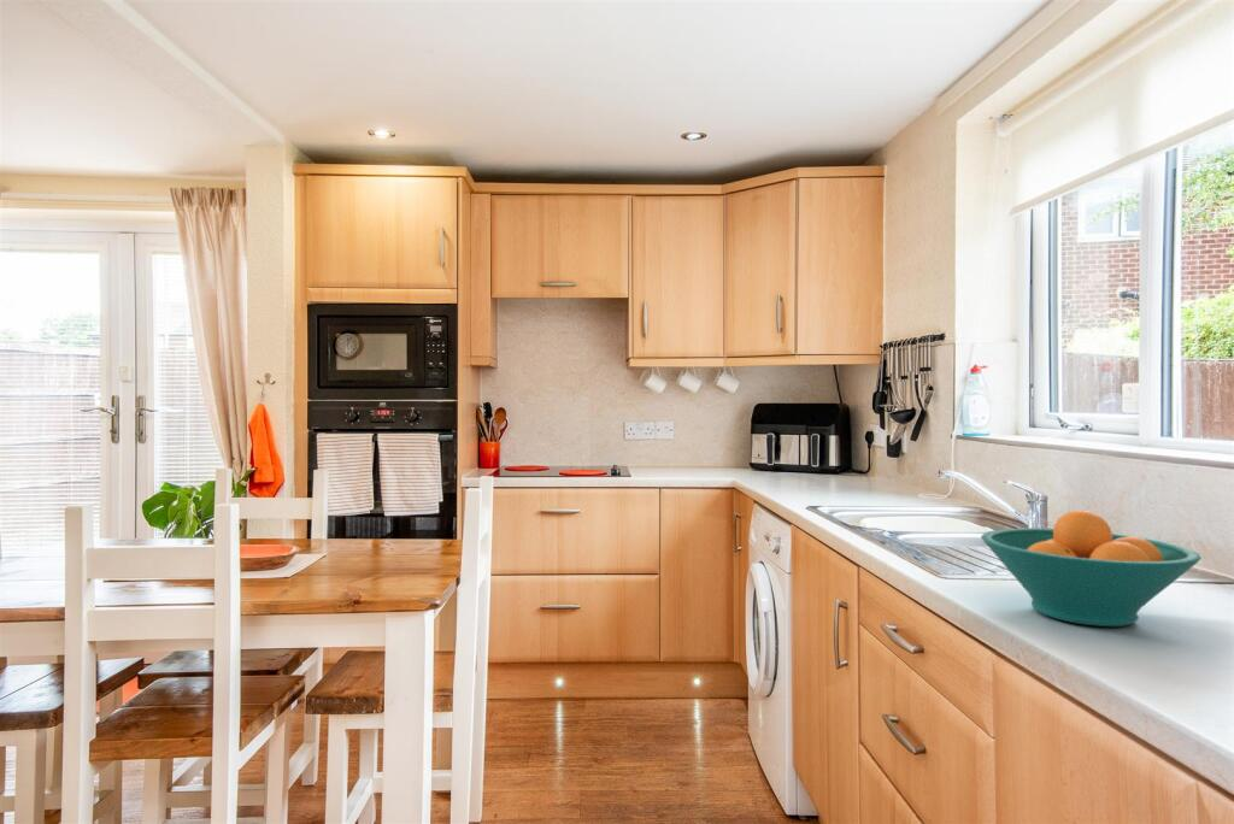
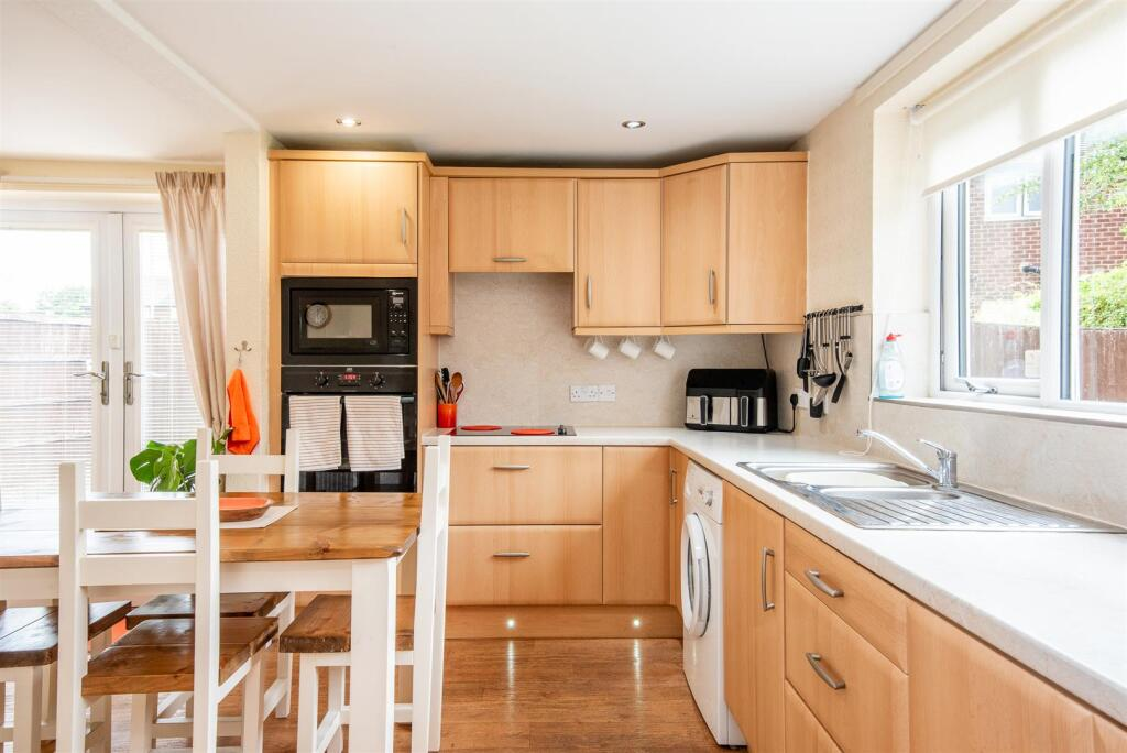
- fruit bowl [980,508,1201,628]
